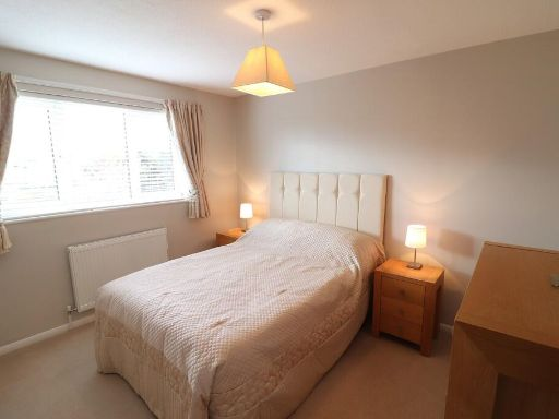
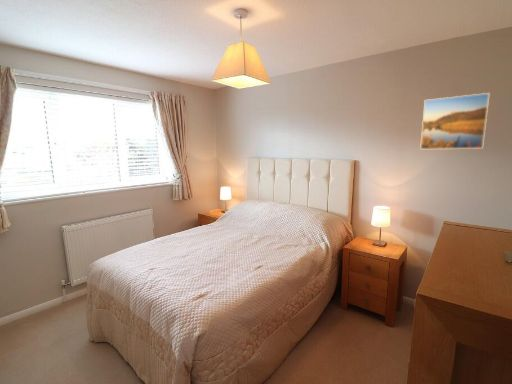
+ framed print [419,92,491,150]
